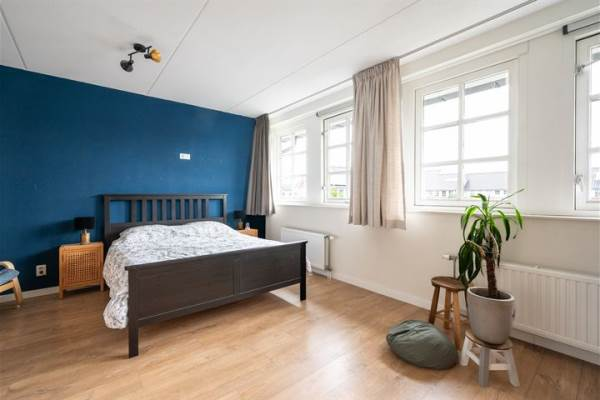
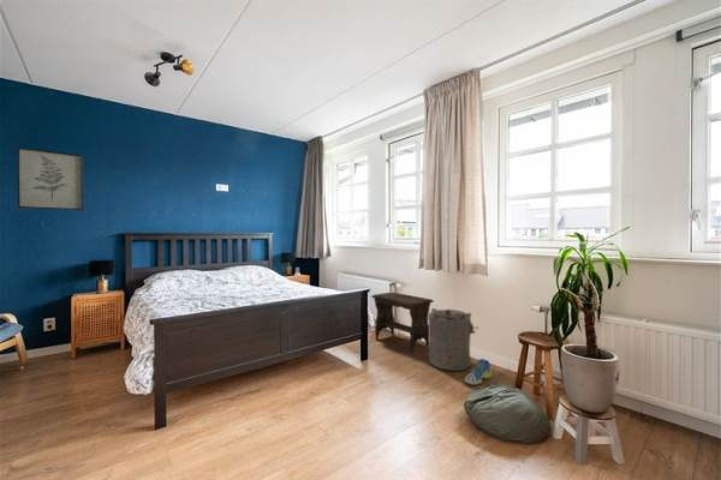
+ wall art [17,146,84,211]
+ sneaker [464,358,493,386]
+ footstool [370,292,435,354]
+ laundry hamper [428,307,479,372]
